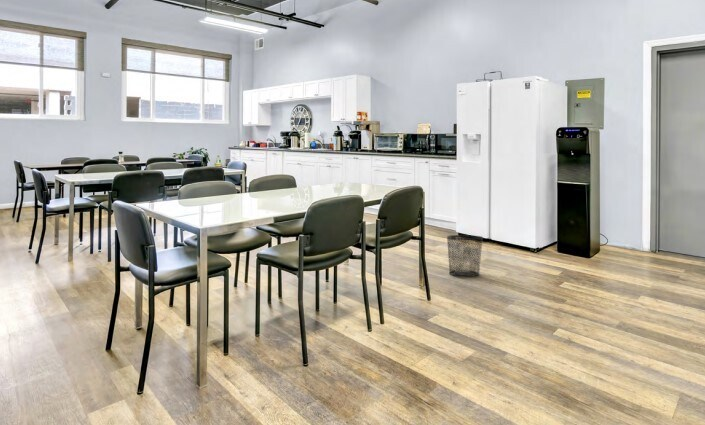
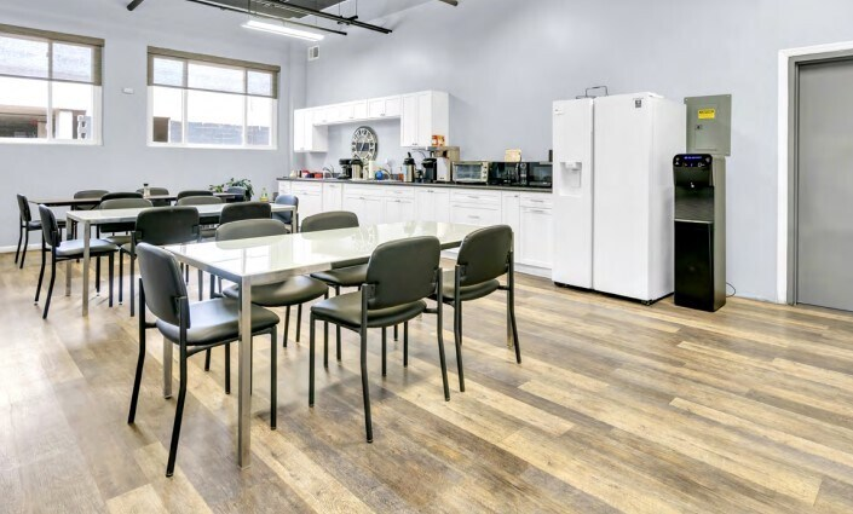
- waste bin [446,234,484,278]
